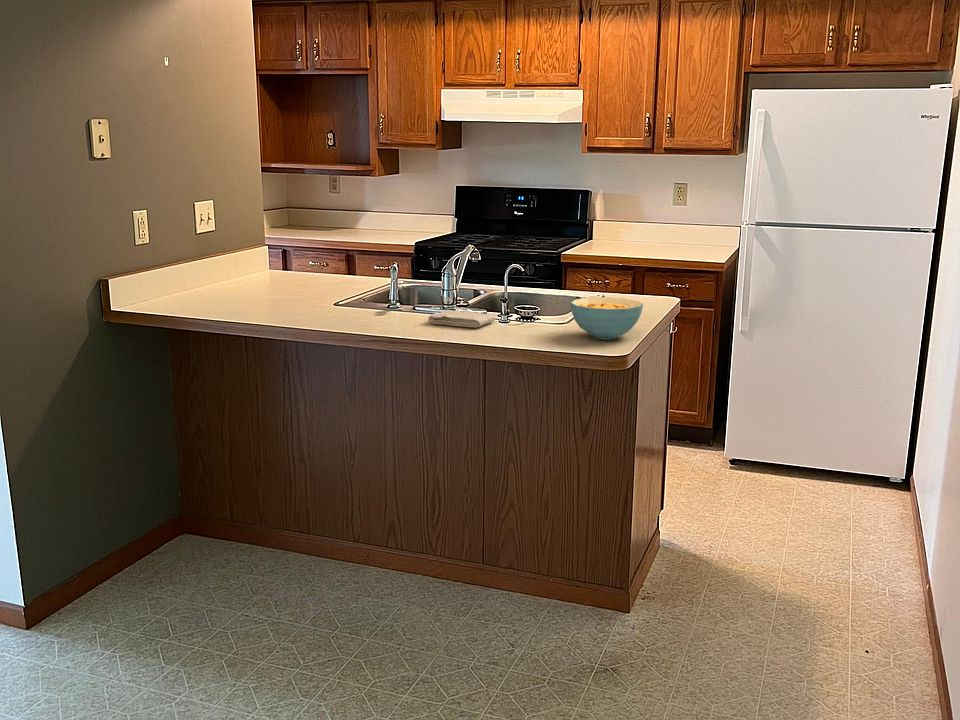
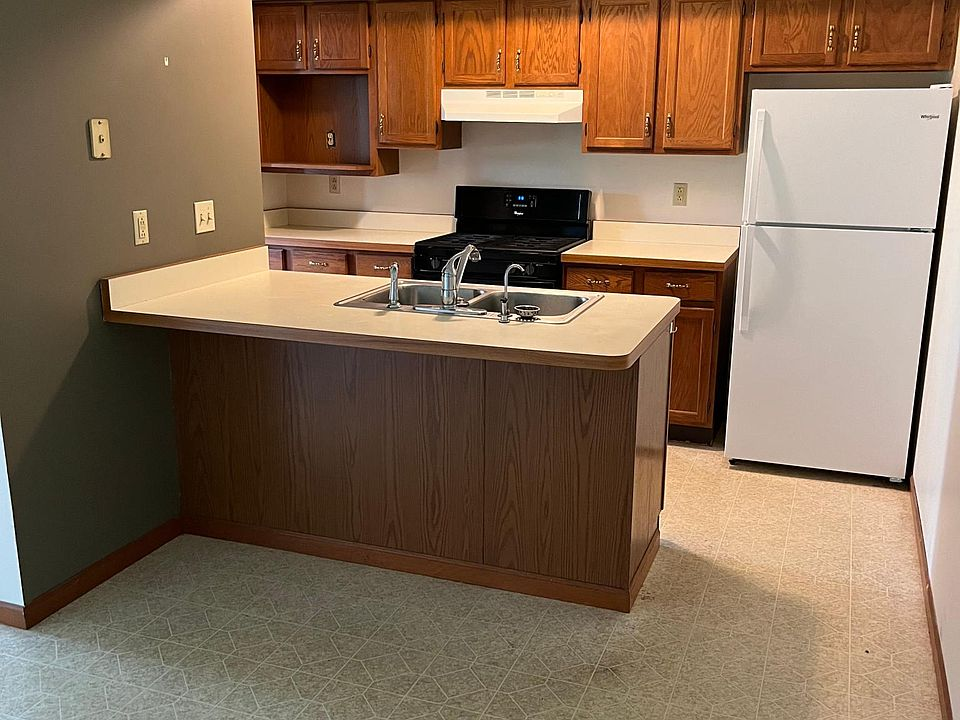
- cereal bowl [570,296,644,341]
- washcloth [427,309,496,328]
